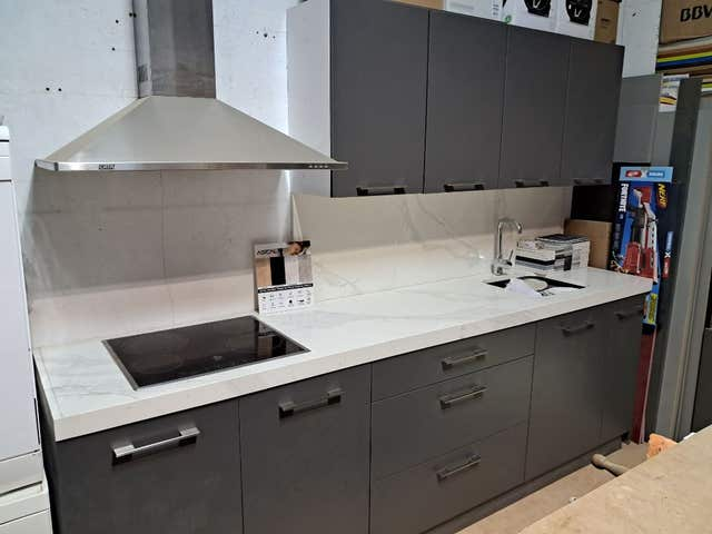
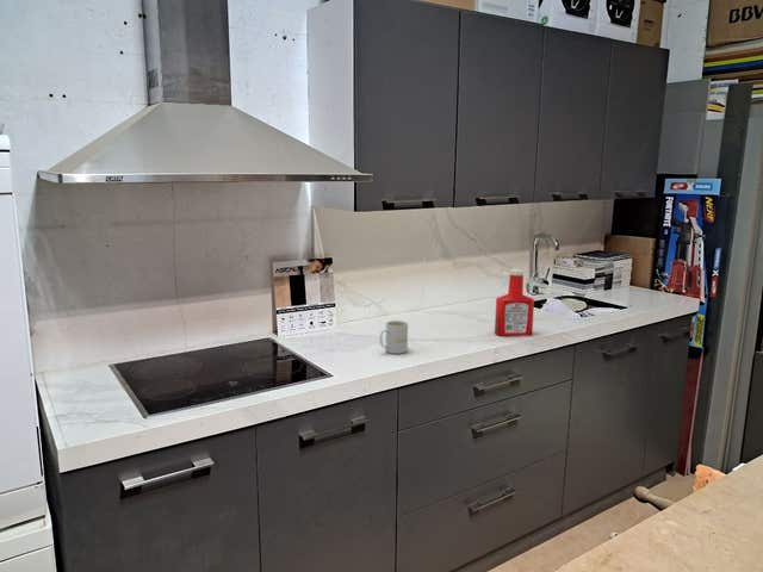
+ soap bottle [494,268,535,337]
+ mug [379,319,409,355]
